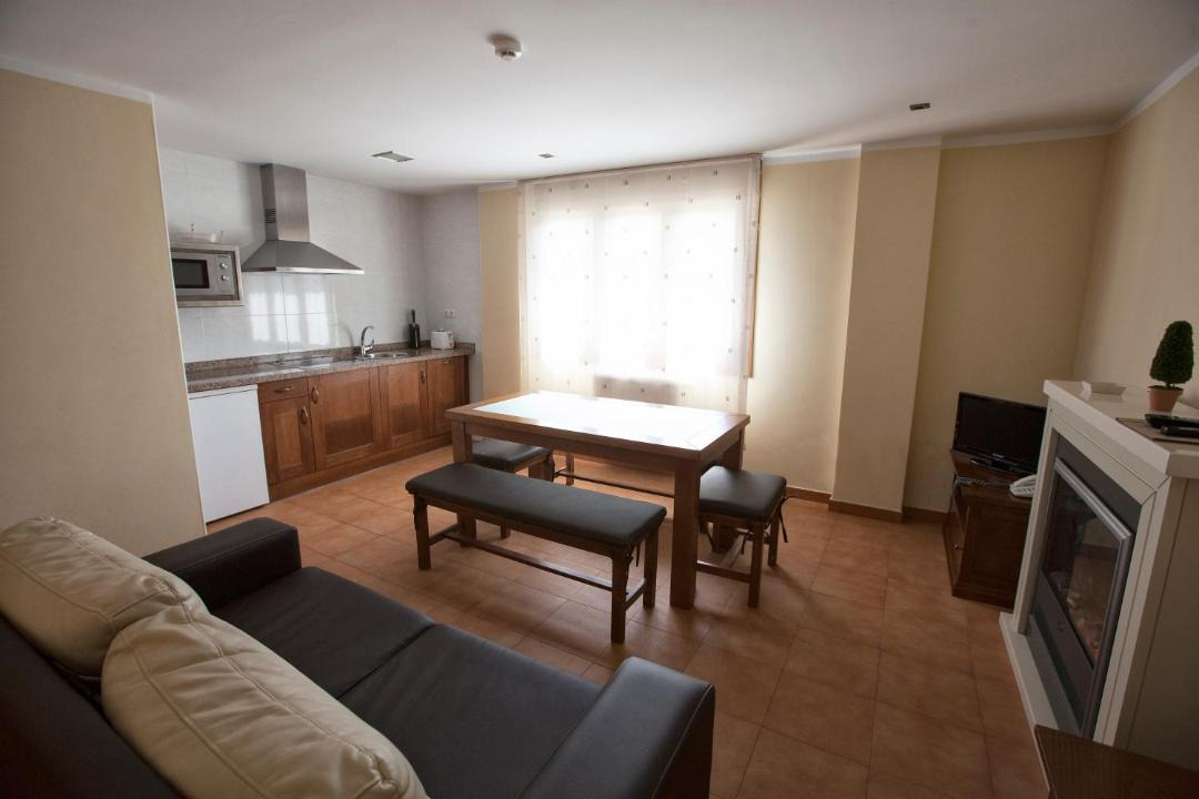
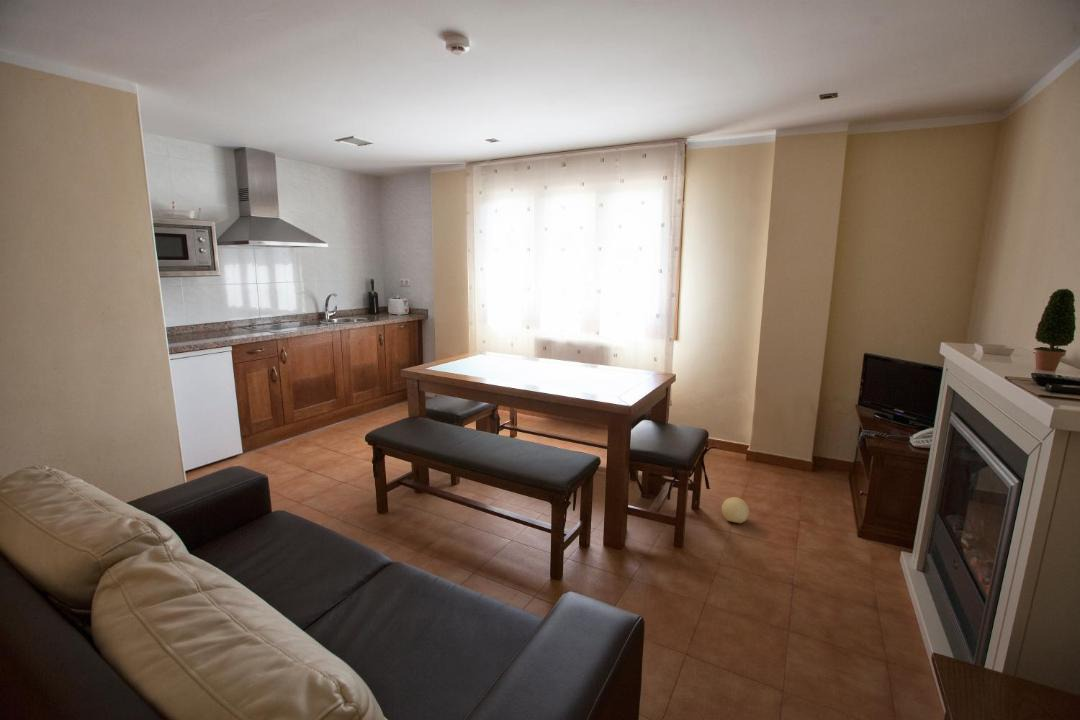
+ decorative ball [721,496,750,524]
